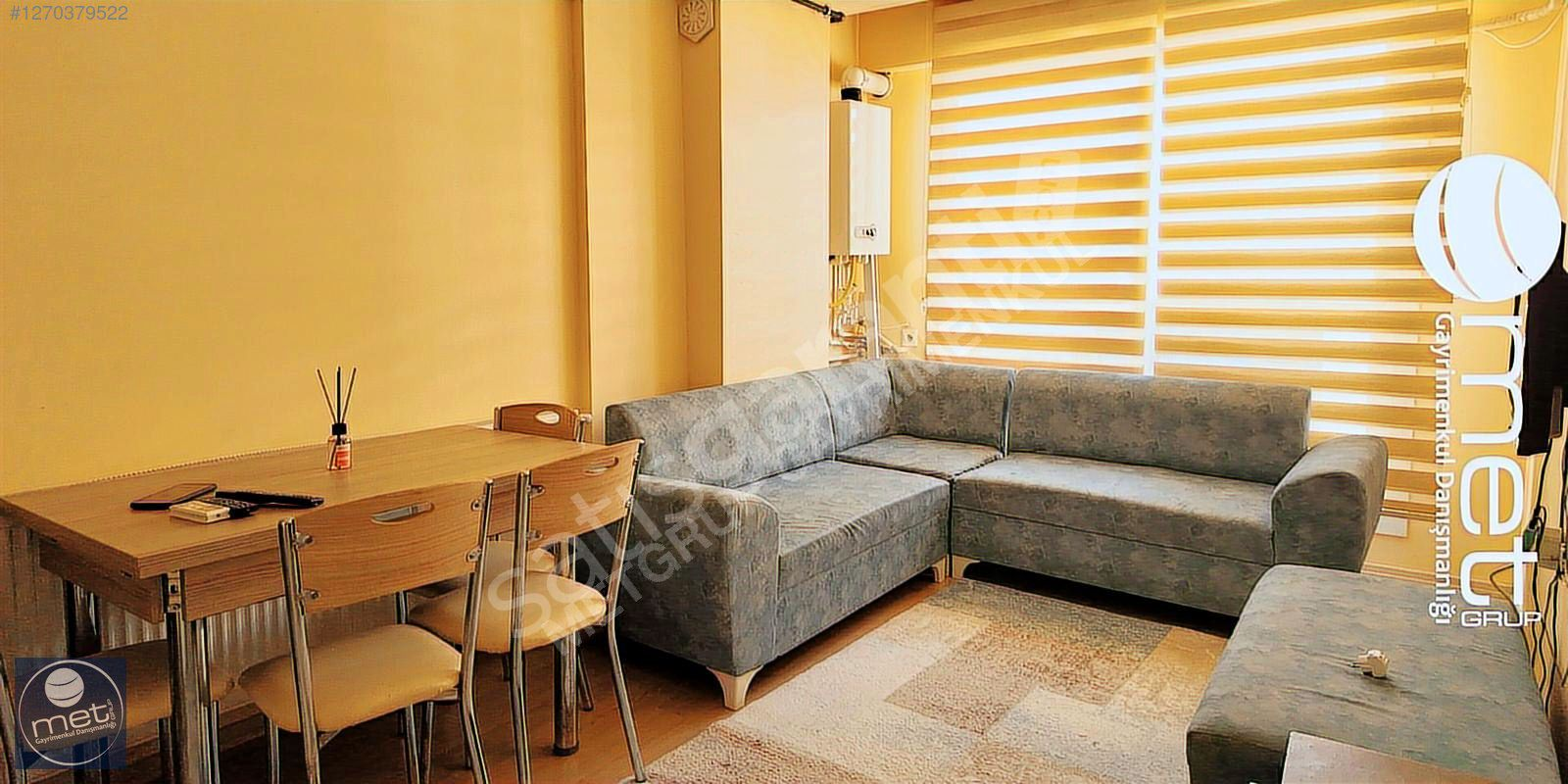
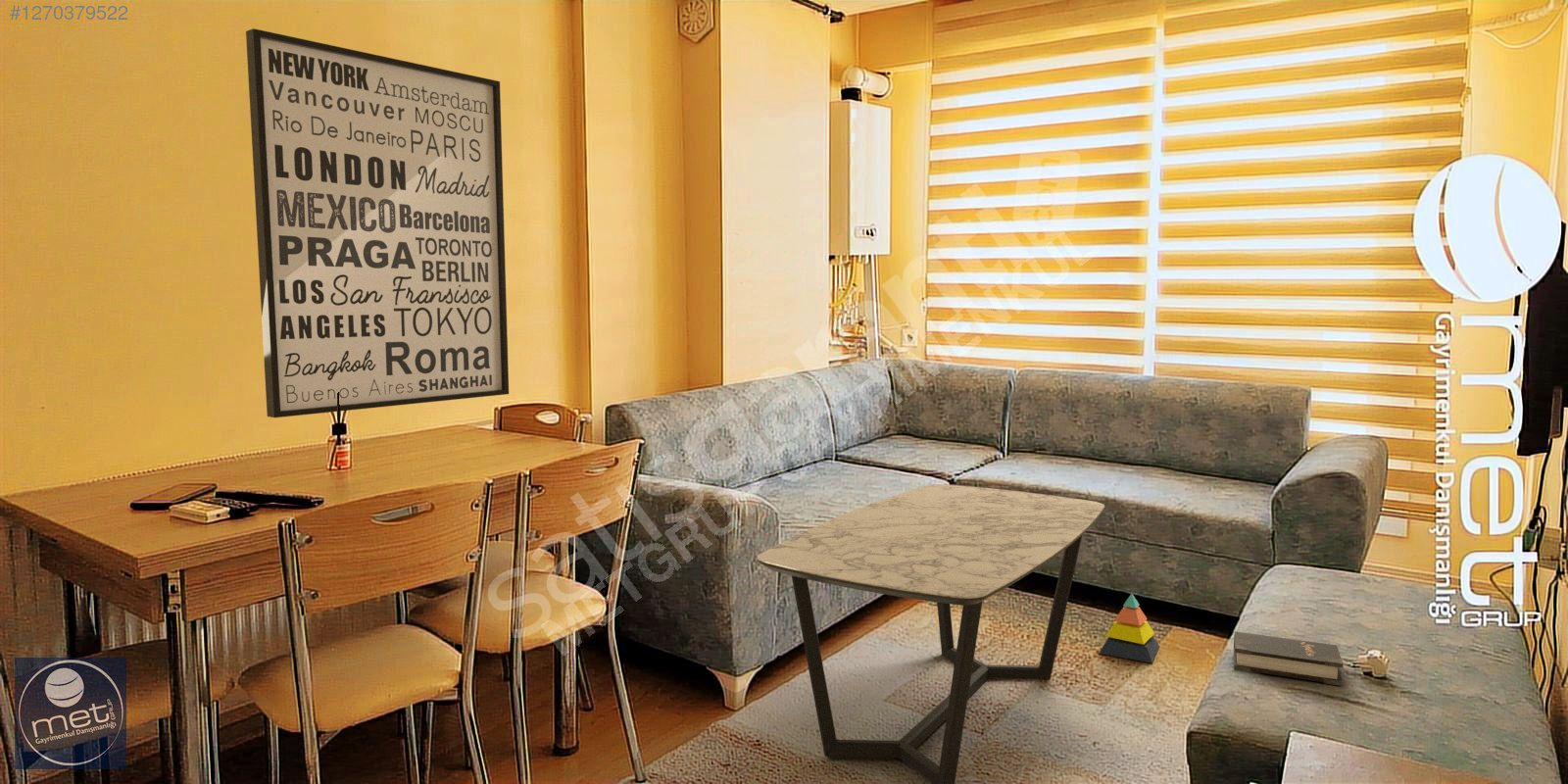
+ stacking toy [1098,593,1160,663]
+ coffee table [757,483,1105,784]
+ wall art [245,27,510,418]
+ hardback book [1233,631,1345,687]
